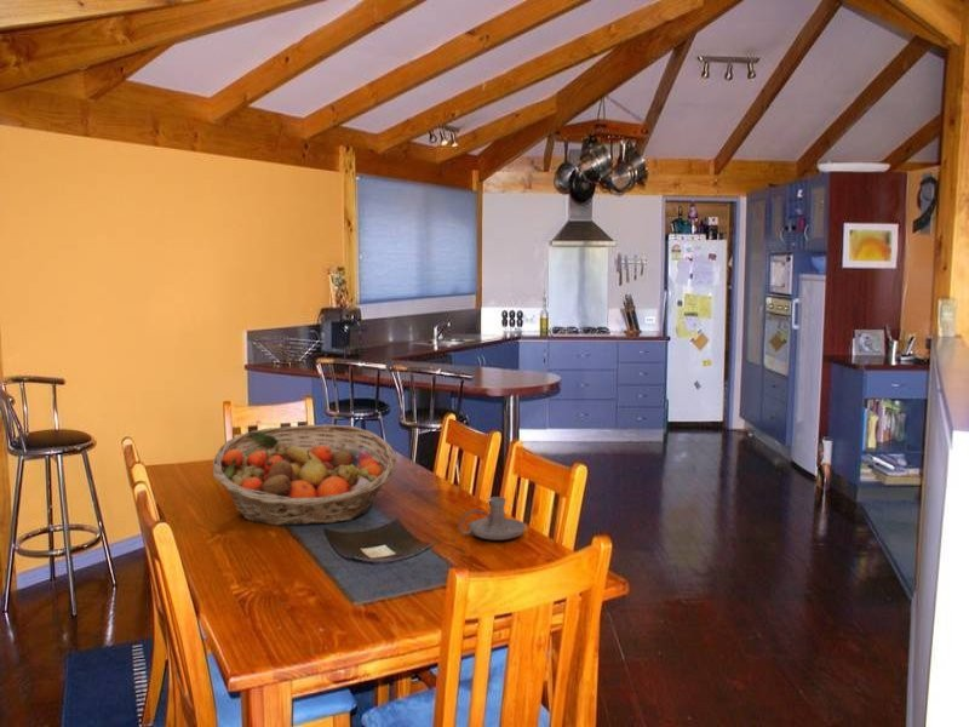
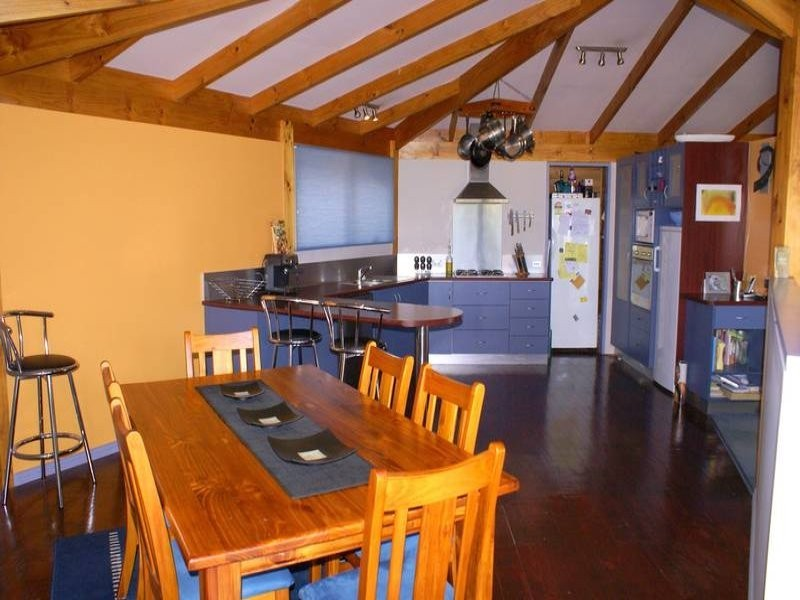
- candle holder [458,496,527,542]
- fruit basket [211,423,397,527]
